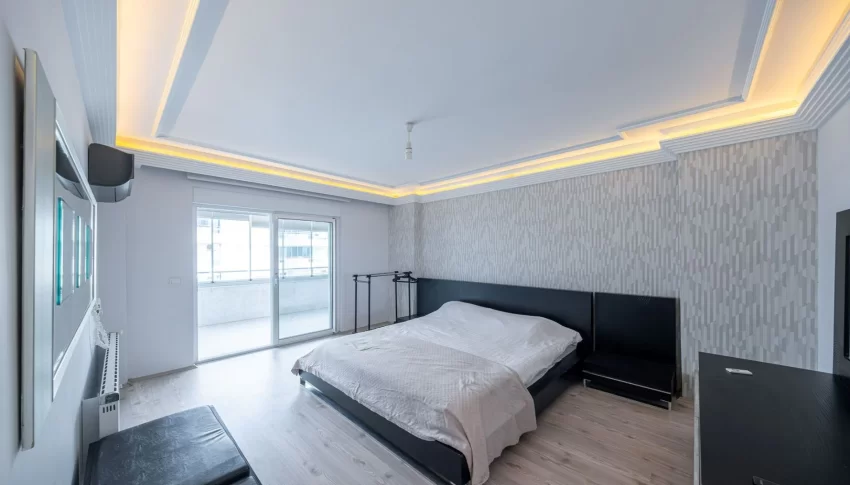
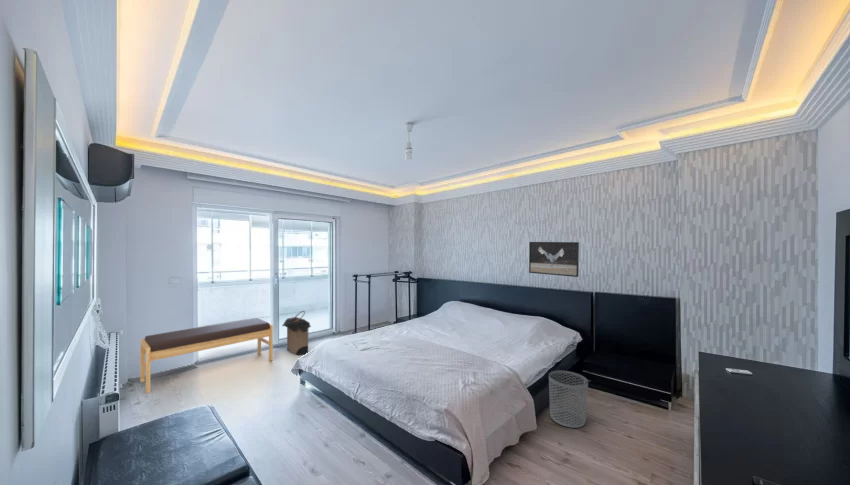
+ bench [139,317,274,394]
+ waste bin [548,370,589,429]
+ laundry hamper [281,310,312,356]
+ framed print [528,241,580,278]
